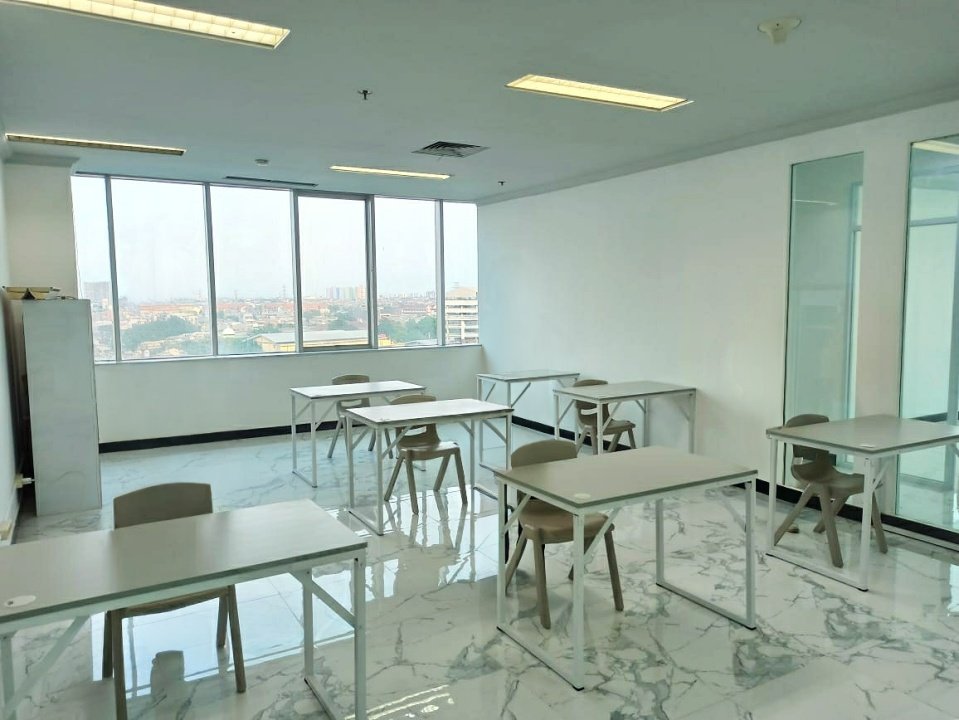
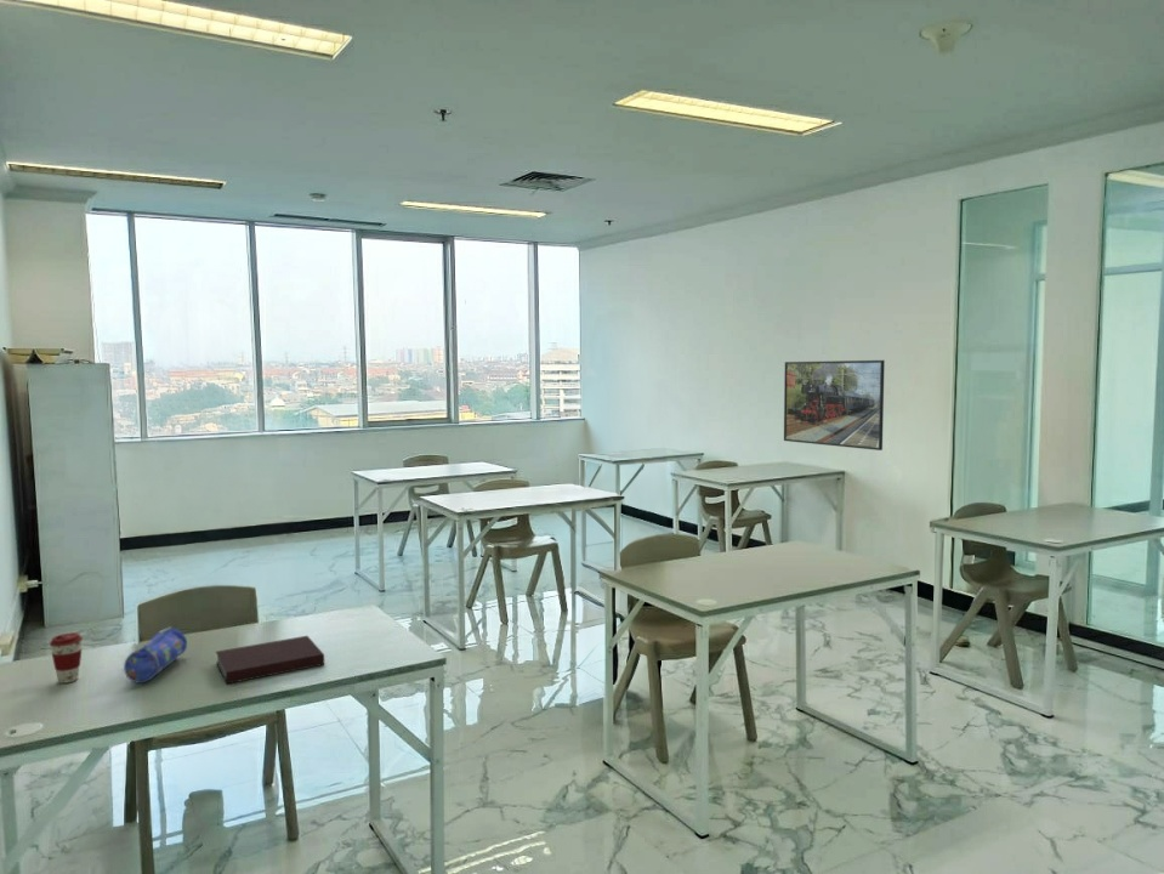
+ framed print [783,359,886,452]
+ notebook [215,635,325,685]
+ pencil case [123,625,188,683]
+ coffee cup [49,631,84,685]
